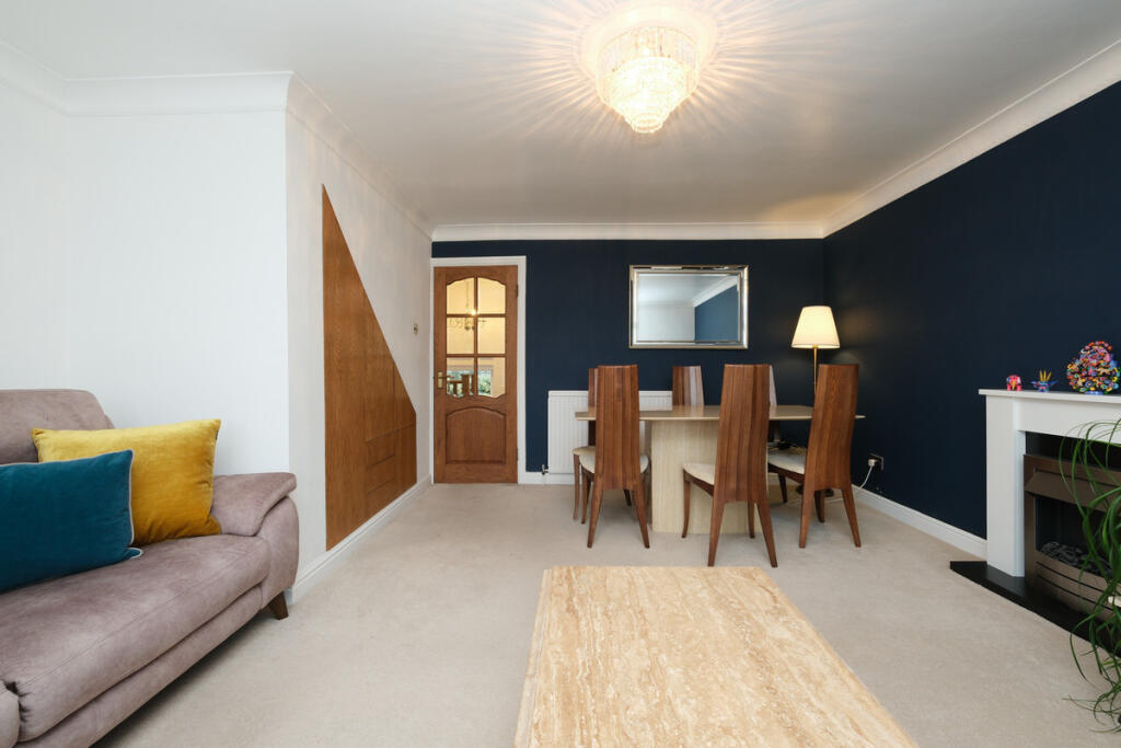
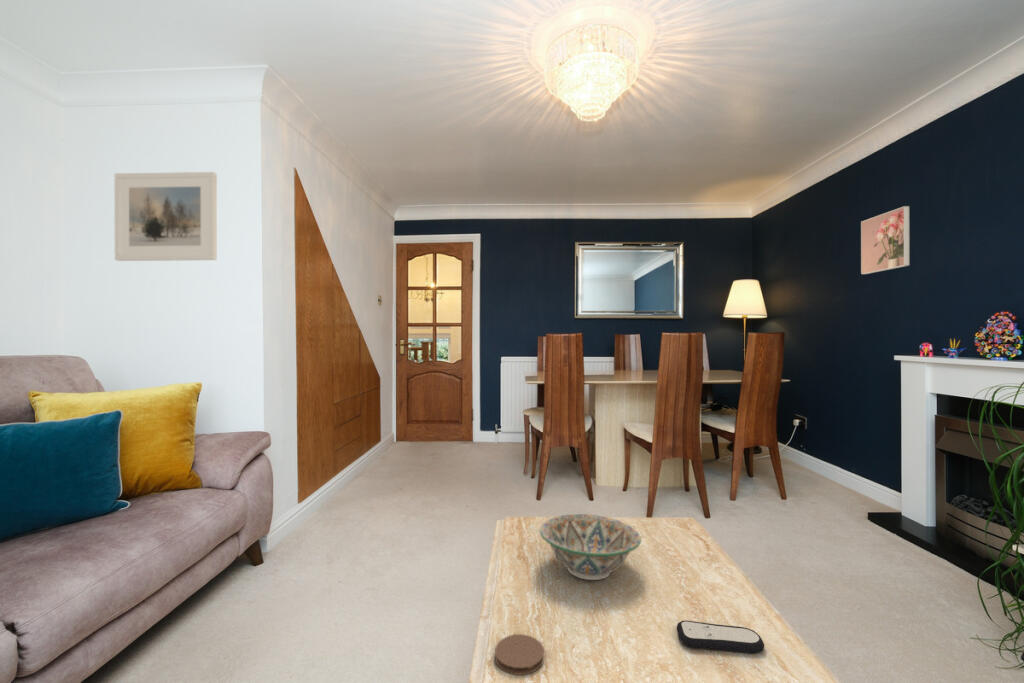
+ remote control [676,619,765,654]
+ coaster [494,633,545,676]
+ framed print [114,171,218,262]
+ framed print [860,205,911,275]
+ decorative bowl [539,513,642,581]
